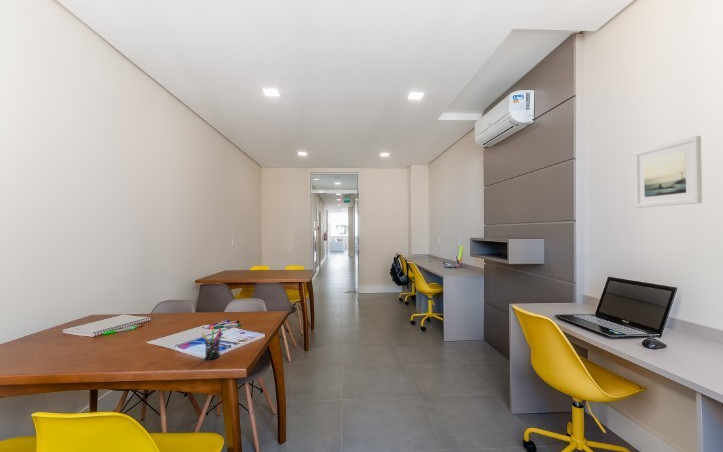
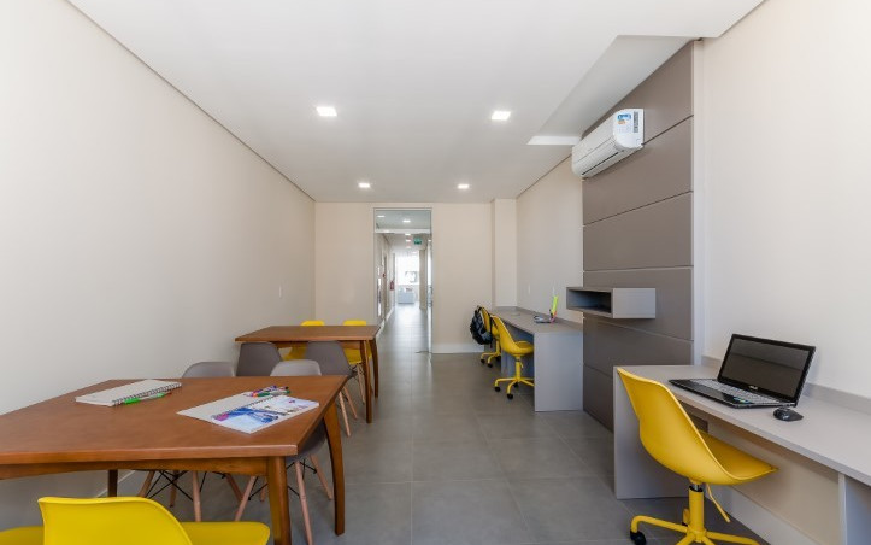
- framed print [633,135,703,209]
- pen holder [201,327,224,361]
